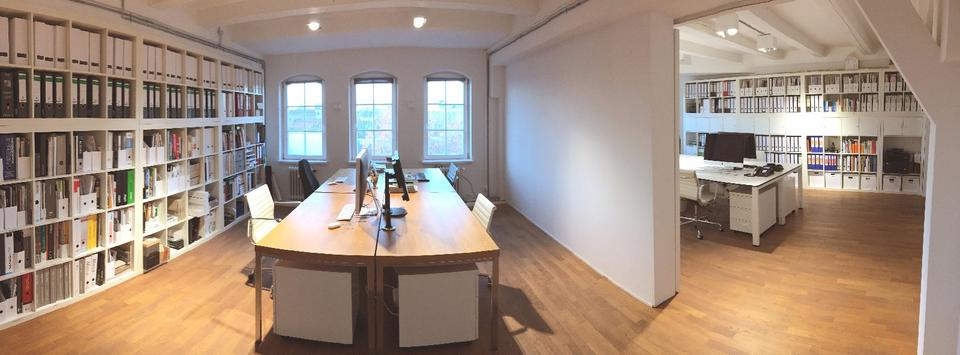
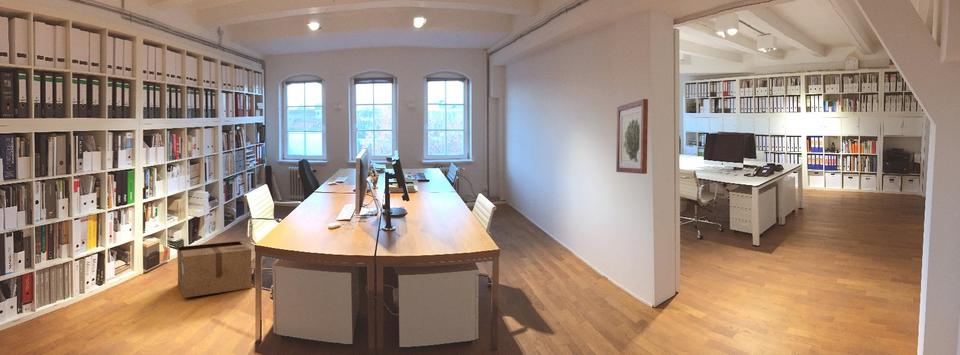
+ cardboard box [176,240,253,299]
+ wall art [615,98,649,175]
